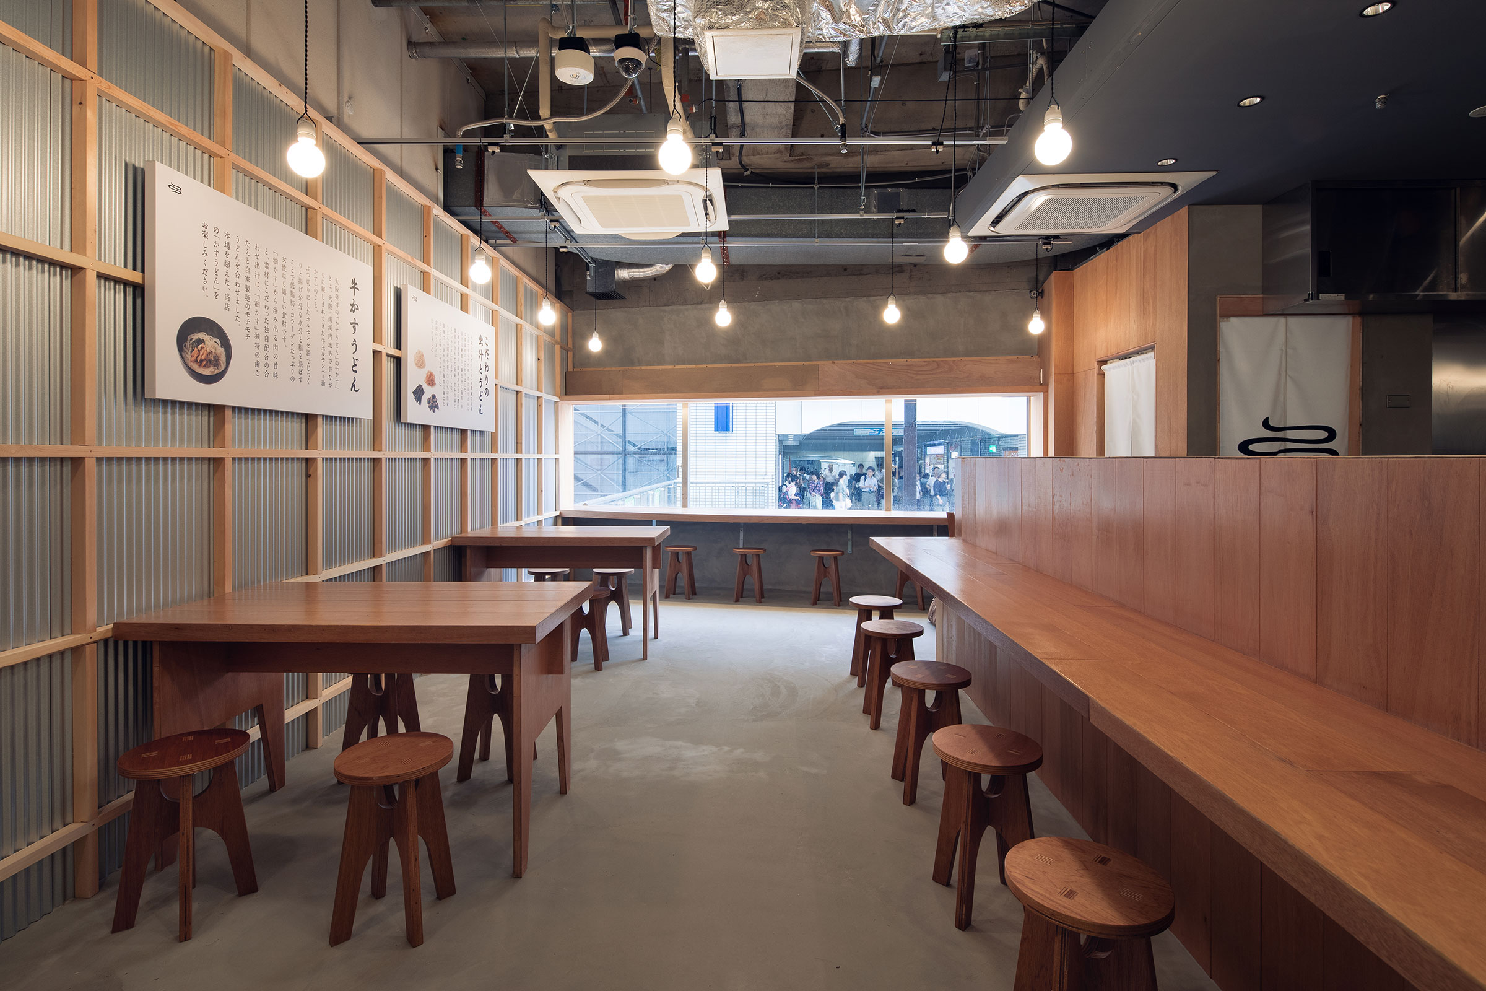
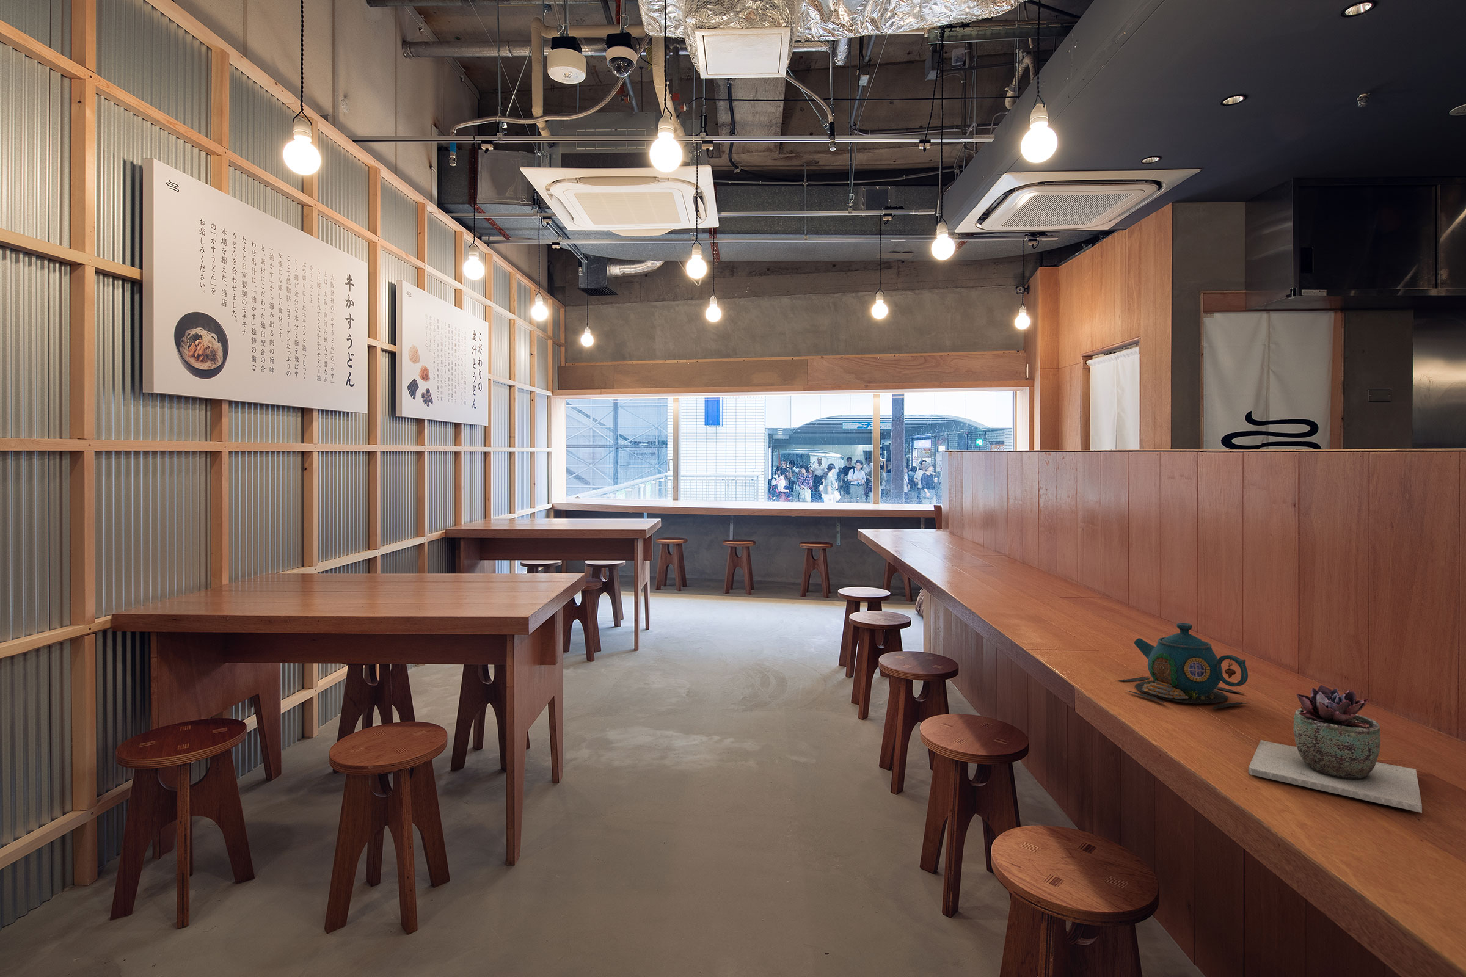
+ teapot [1116,623,1249,710]
+ succulent plant [1248,685,1422,813]
